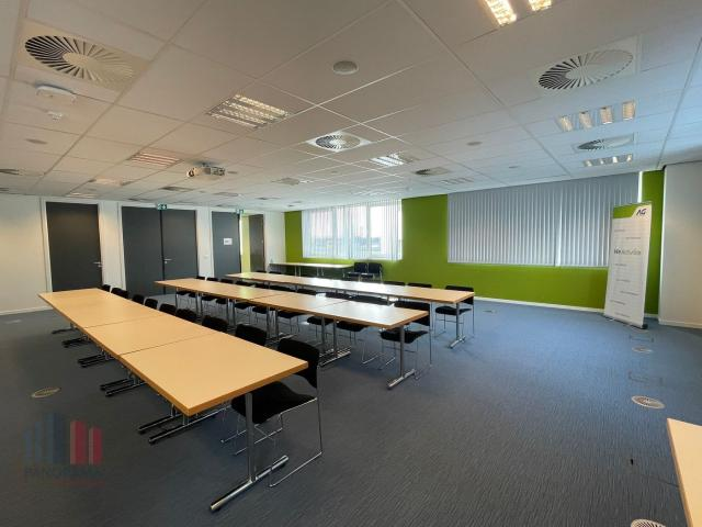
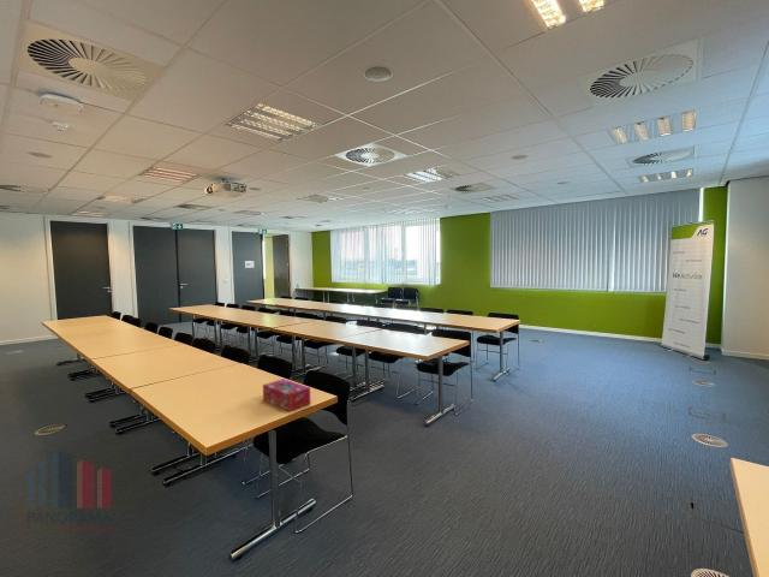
+ tissue box [262,377,311,412]
